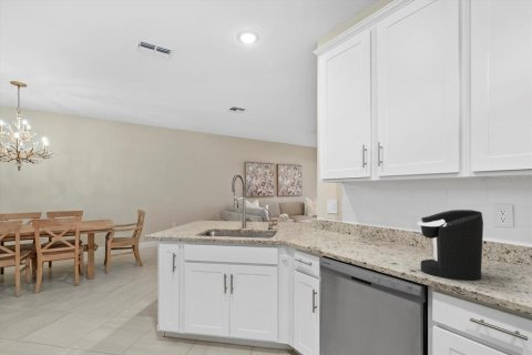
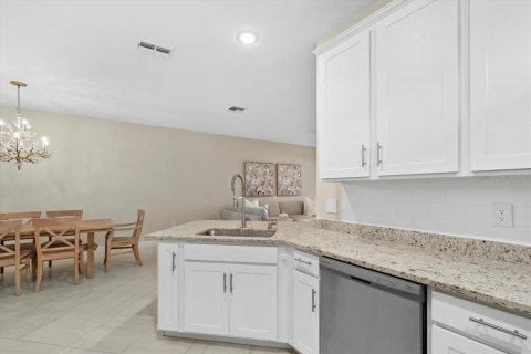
- coffee maker [417,209,484,282]
